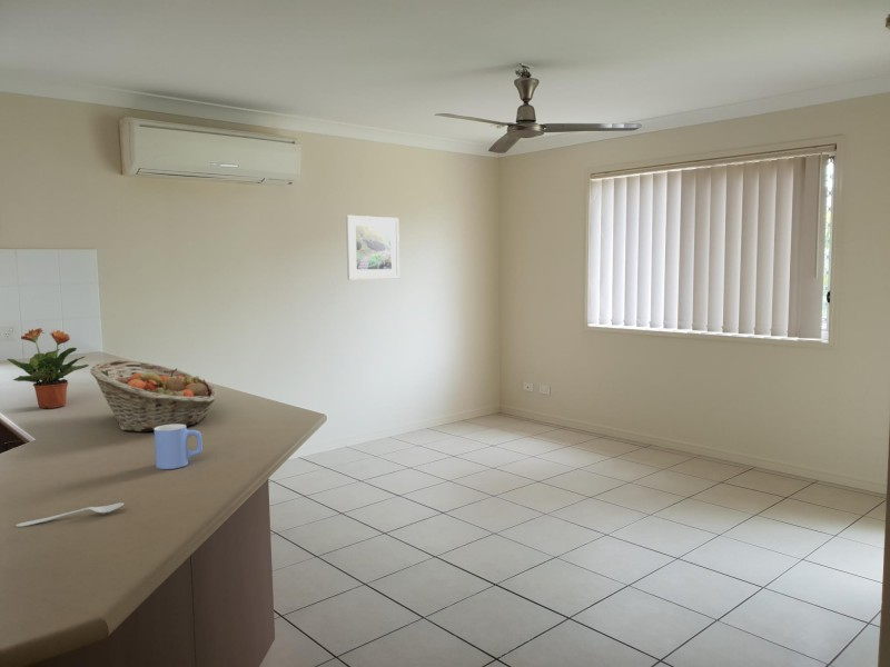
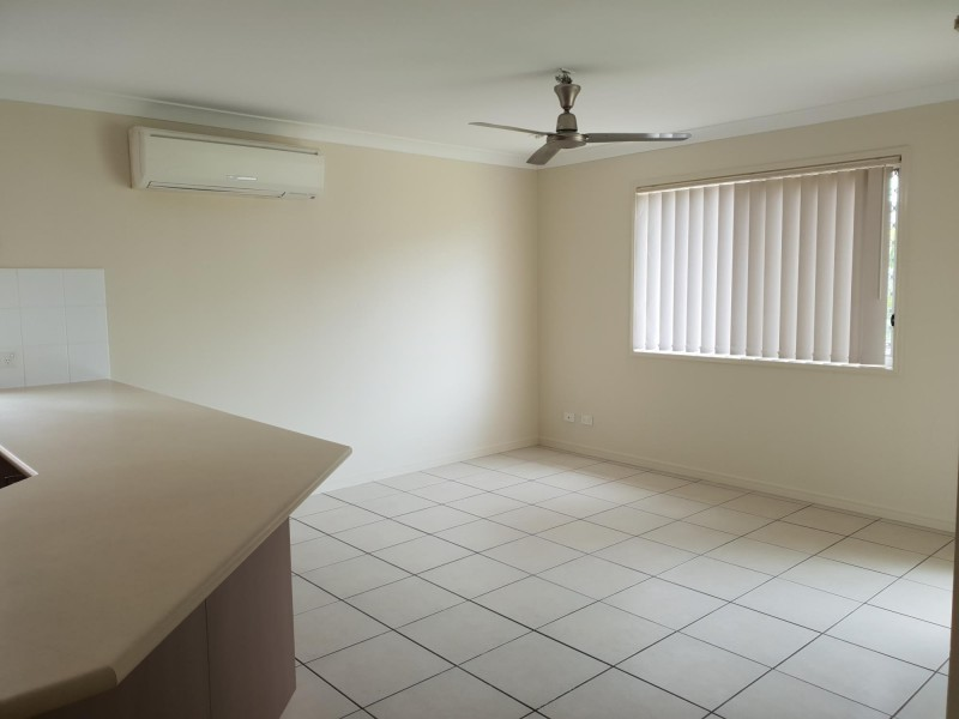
- fruit basket [89,359,218,432]
- mug [154,425,204,470]
- spoon [14,501,125,528]
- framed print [345,215,400,281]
- potted plant [6,327,90,410]
